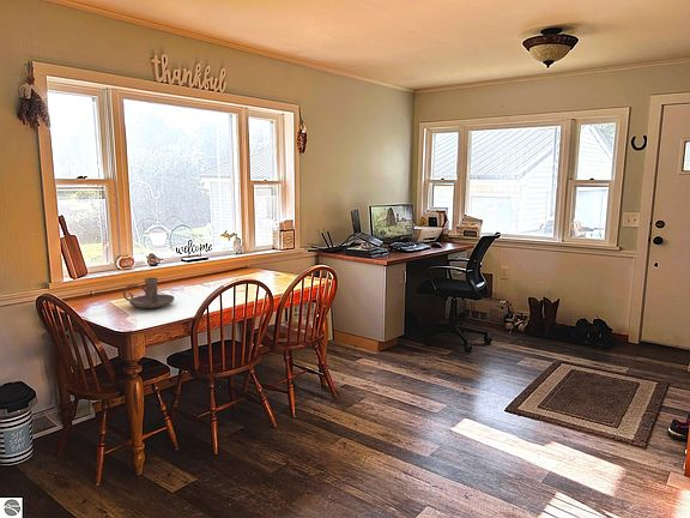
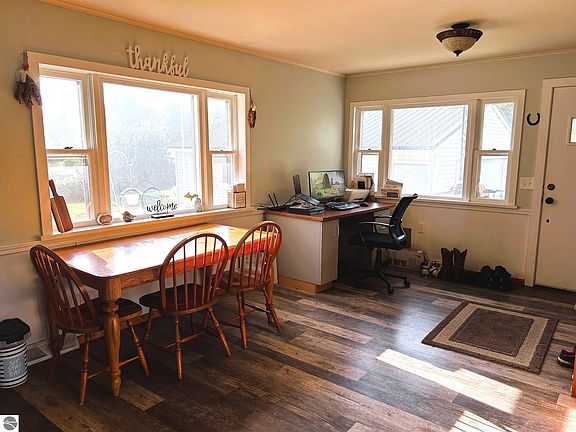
- candle holder [122,277,175,309]
